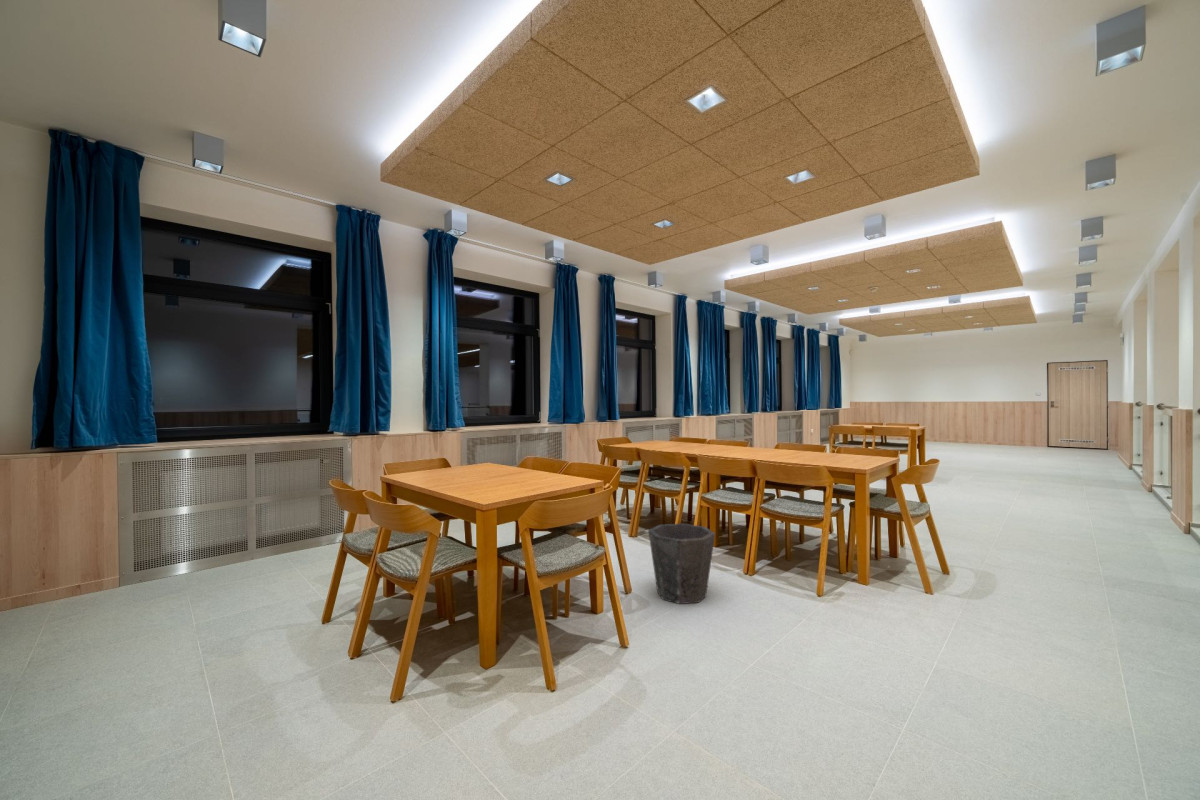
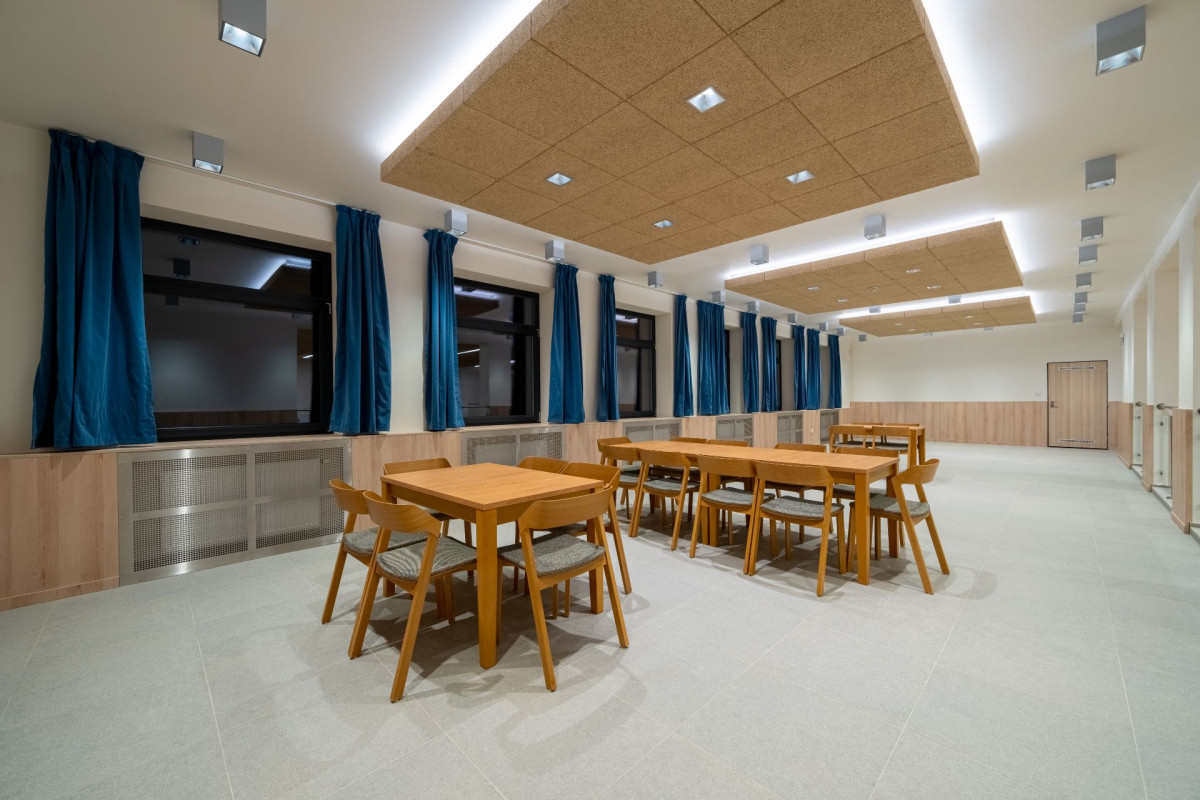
- waste bin [647,523,716,605]
